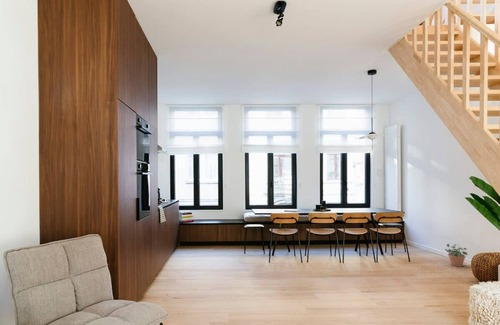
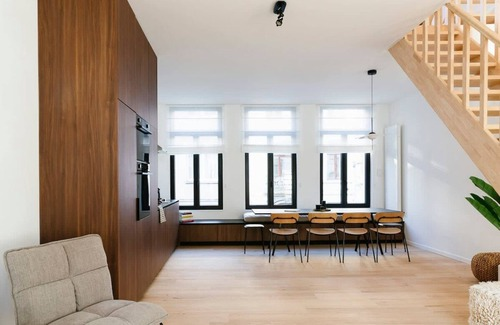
- potted plant [444,243,469,267]
